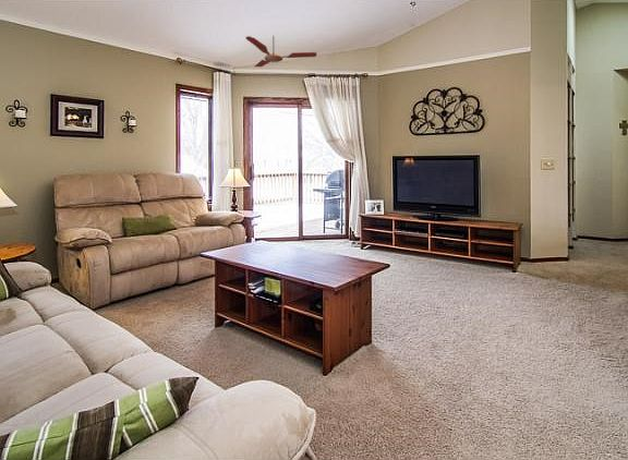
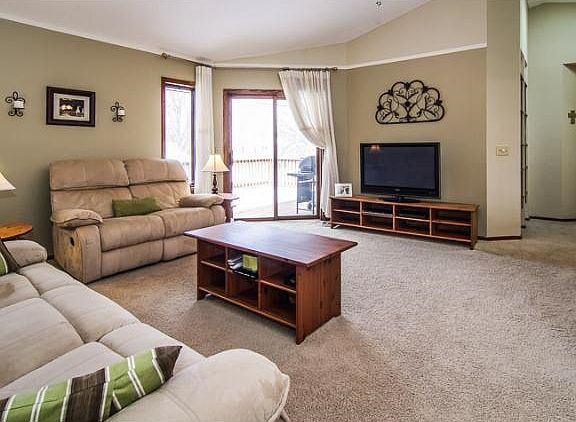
- ceiling fan [244,35,318,68]
